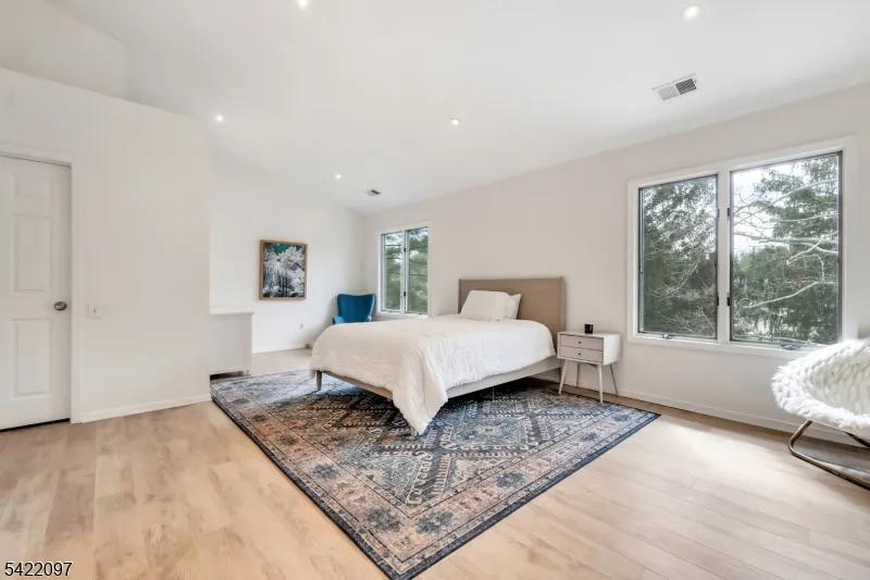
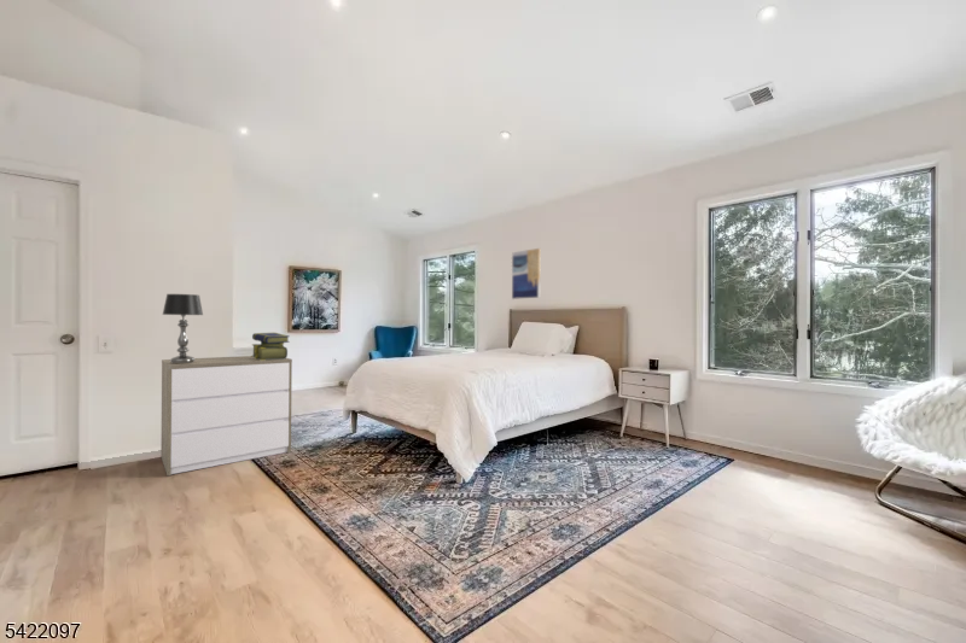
+ wall art [511,247,541,300]
+ stack of books [251,332,291,361]
+ dresser [159,355,293,477]
+ table lamp [162,293,204,363]
